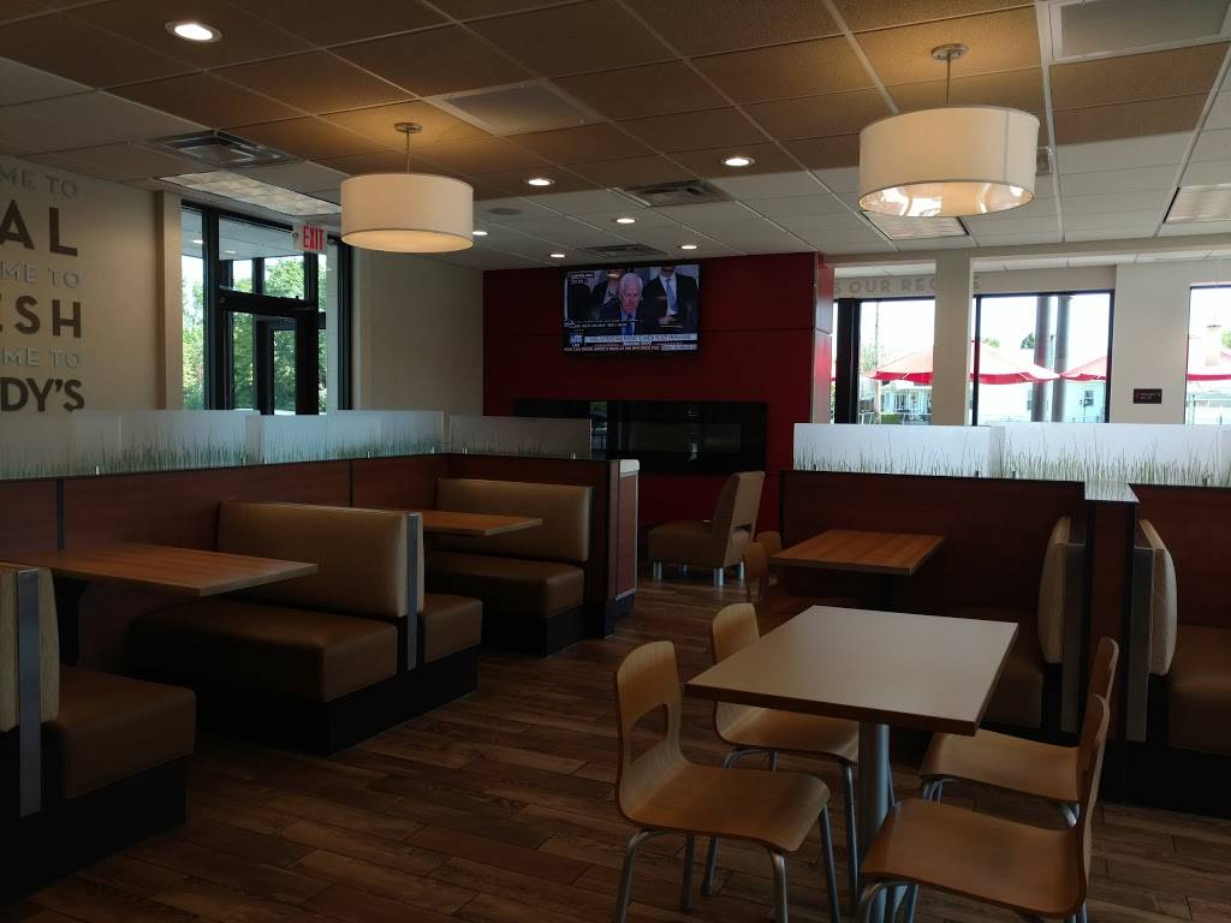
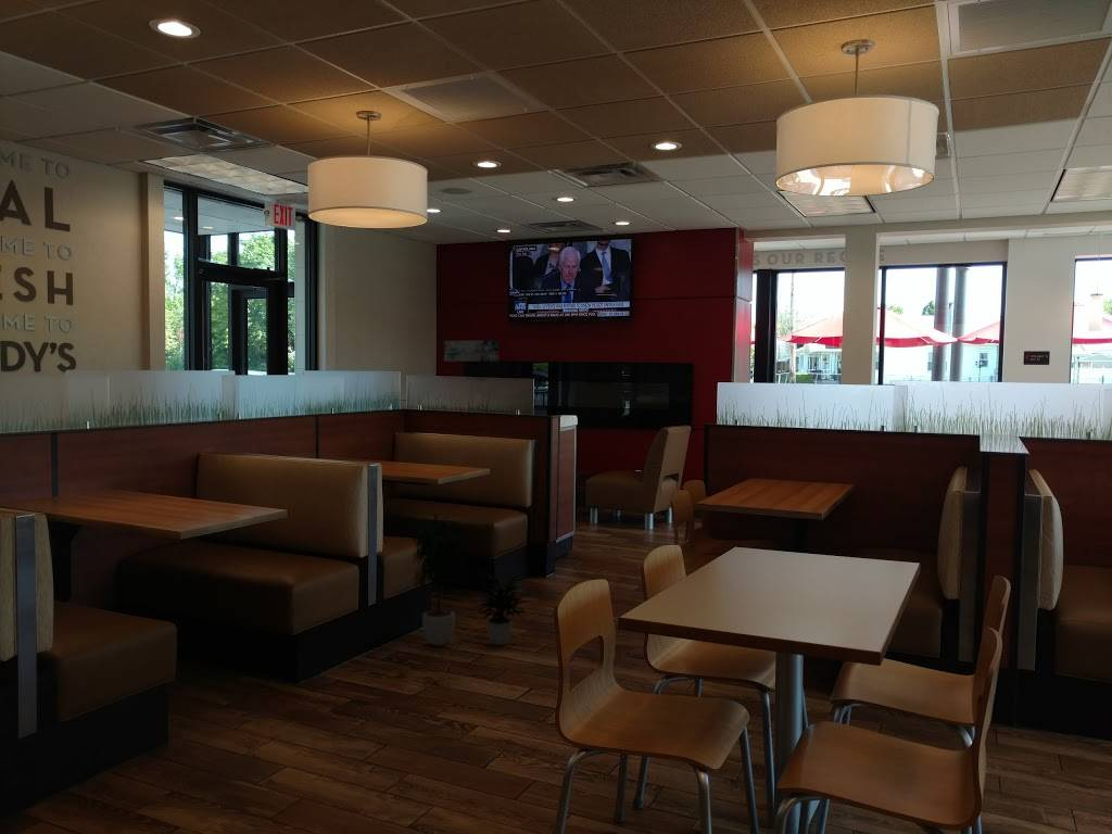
+ potted plant [409,511,531,647]
+ wall art [443,339,500,363]
